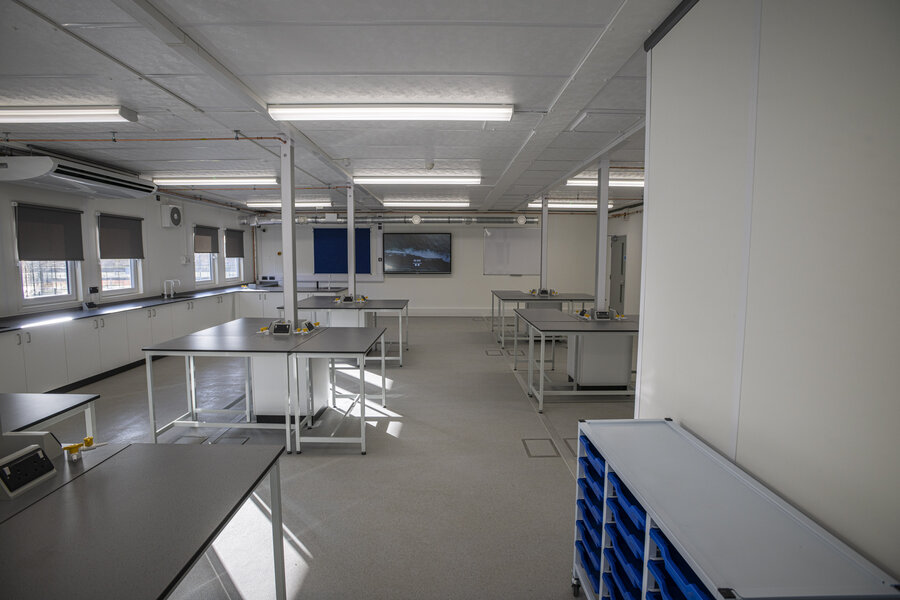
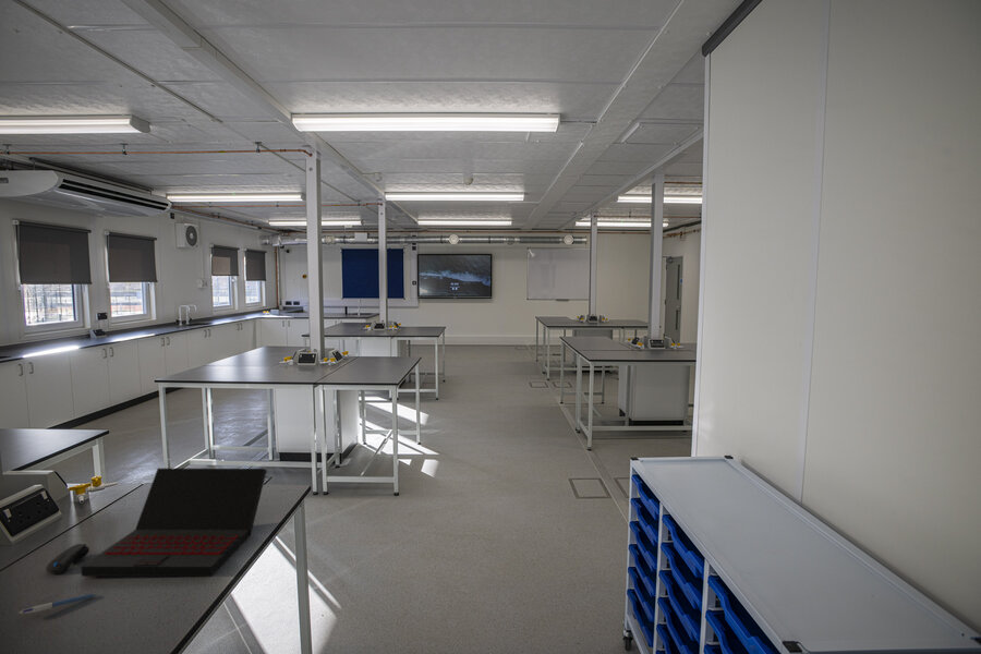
+ laptop [80,468,268,578]
+ pen [17,593,98,615]
+ computer mouse [45,543,90,574]
